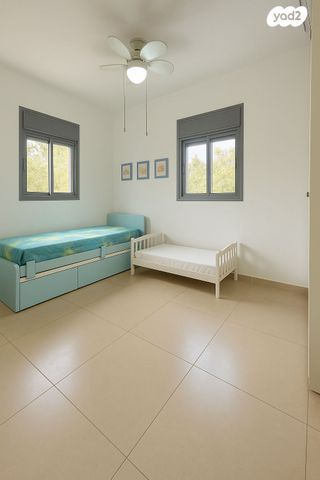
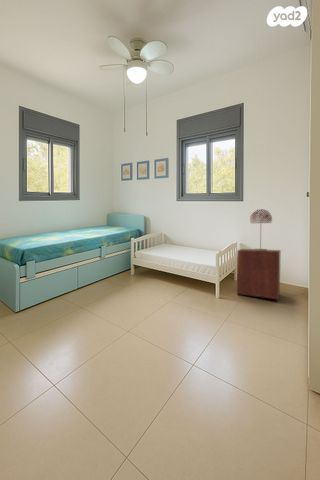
+ table lamp [249,208,273,250]
+ nightstand [236,248,282,301]
